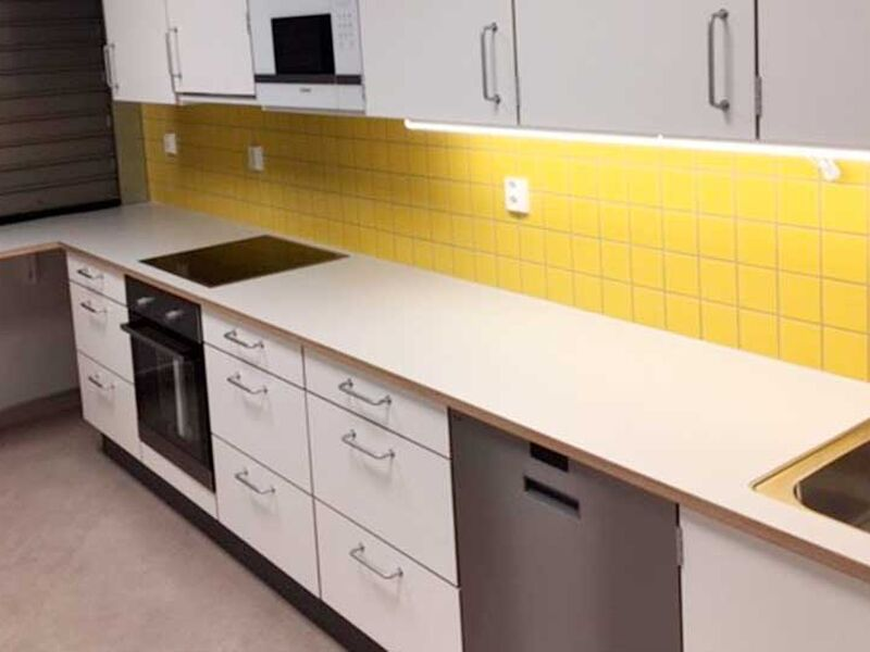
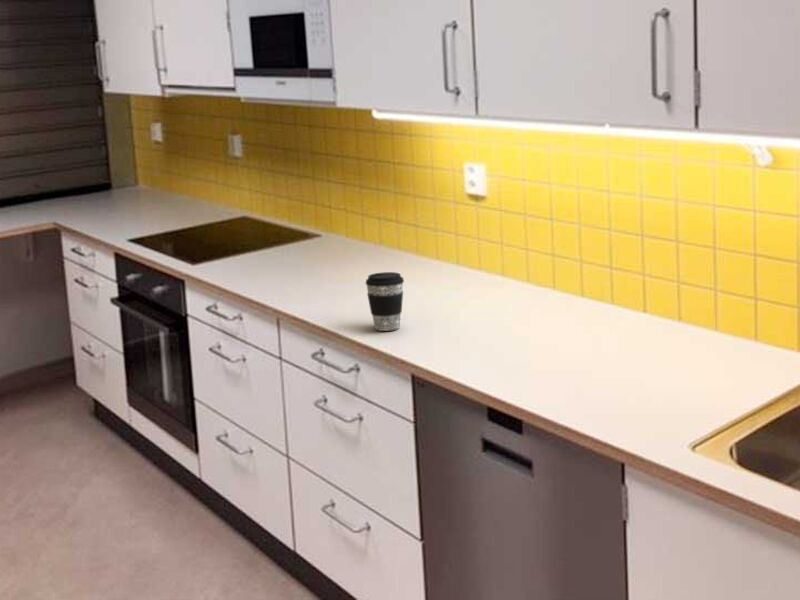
+ coffee cup [365,271,405,332]
